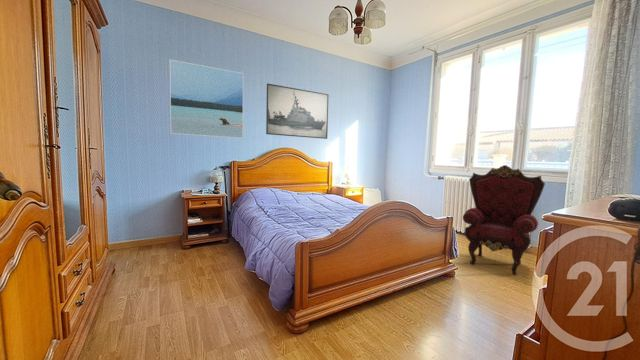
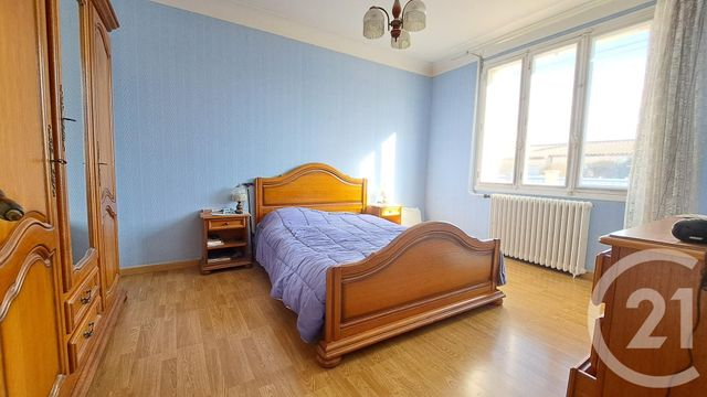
- armchair [462,164,546,276]
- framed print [265,82,330,140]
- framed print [169,59,244,139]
